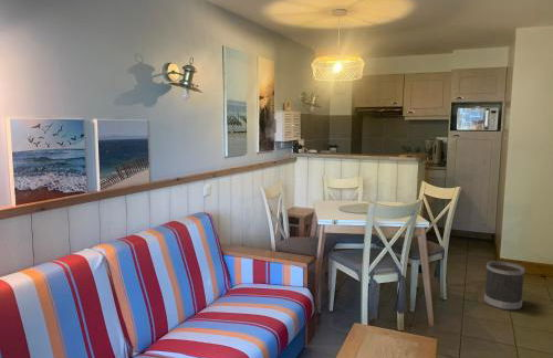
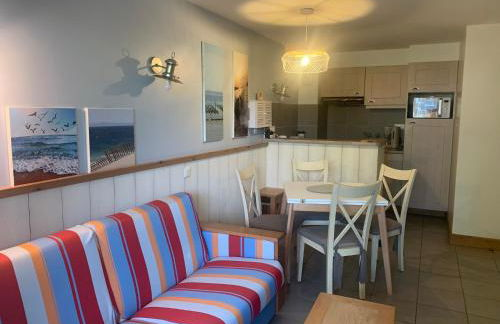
- wastebasket [483,260,526,312]
